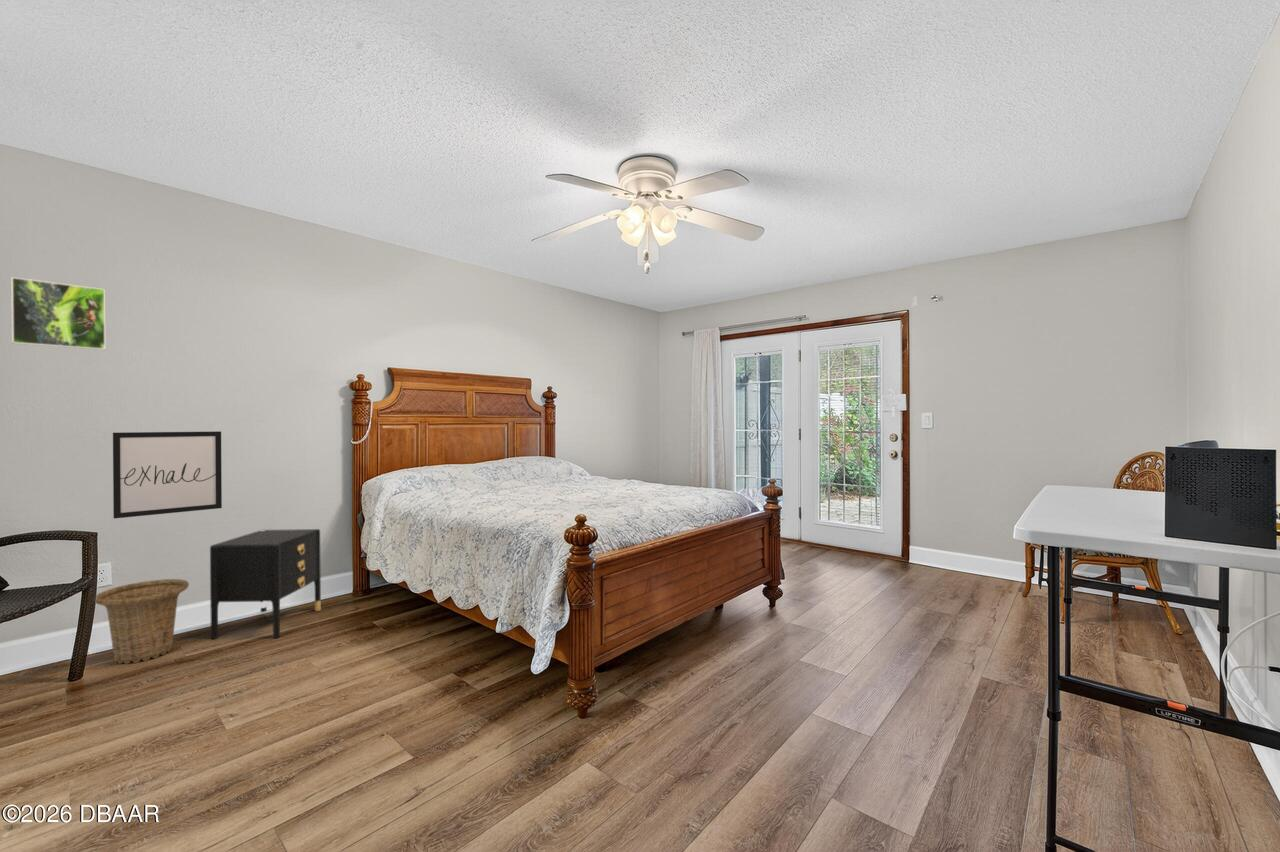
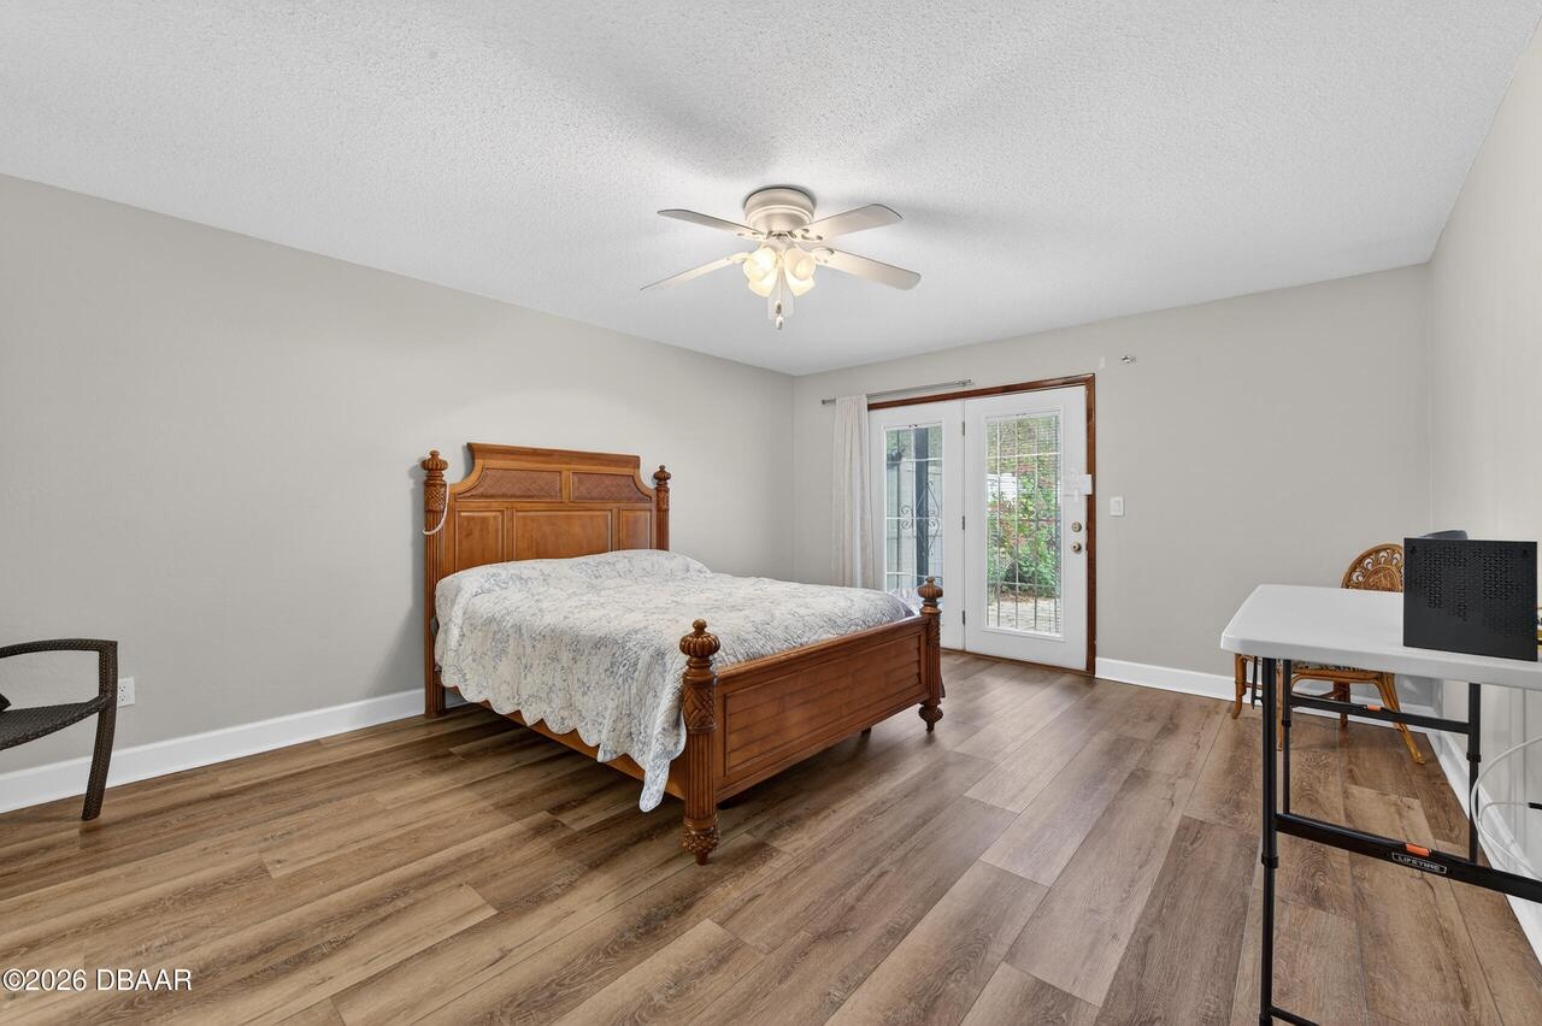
- nightstand [209,528,322,640]
- wall art [112,430,223,519]
- basket [94,578,190,665]
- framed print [10,276,107,351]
